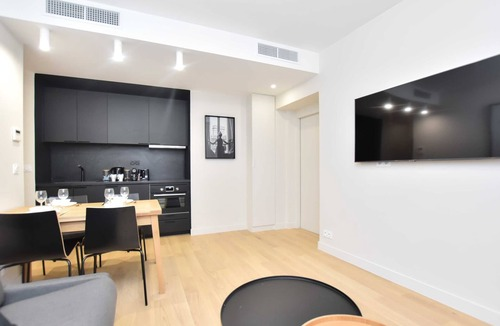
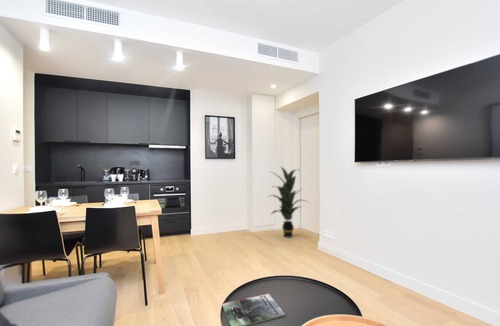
+ indoor plant [267,165,309,239]
+ magazine [221,293,286,326]
